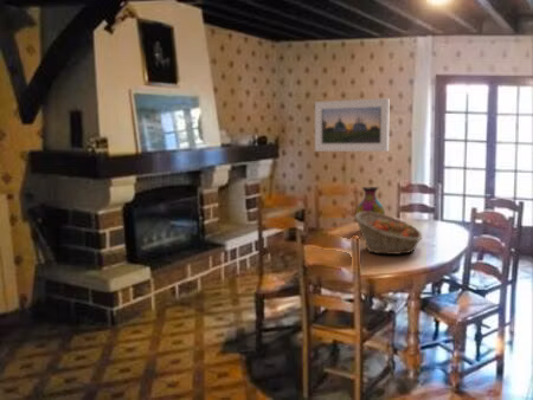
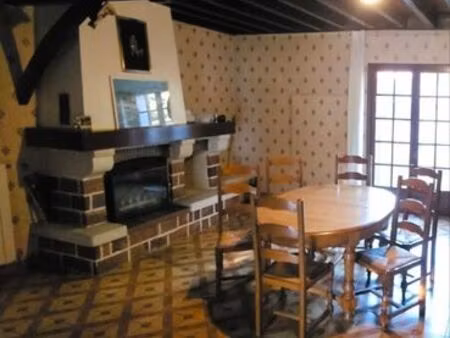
- vase [355,186,386,215]
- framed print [314,97,390,153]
- fruit basket [353,212,423,256]
